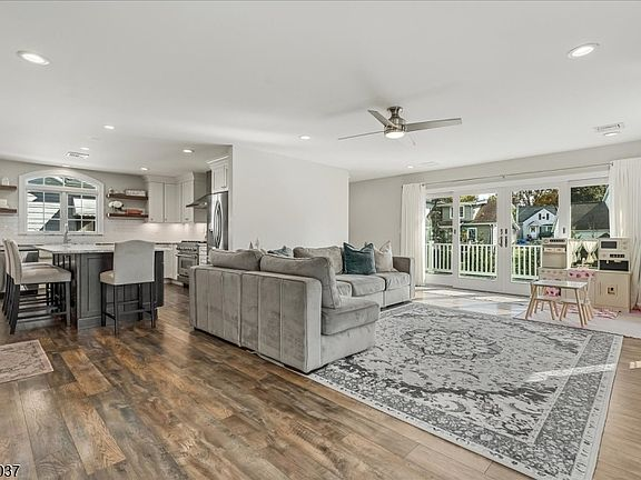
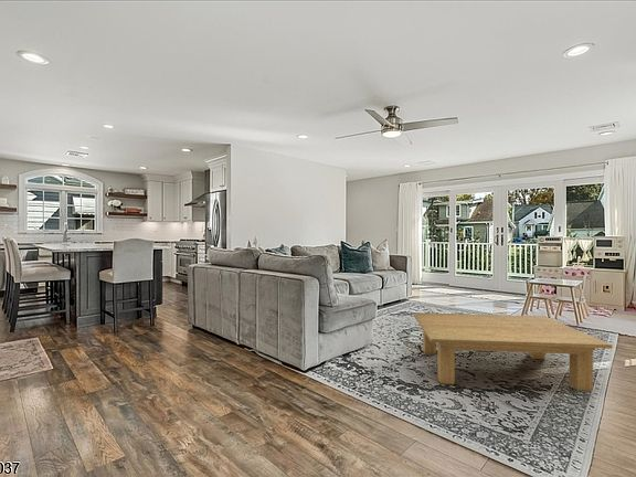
+ coffee table [412,311,613,392]
